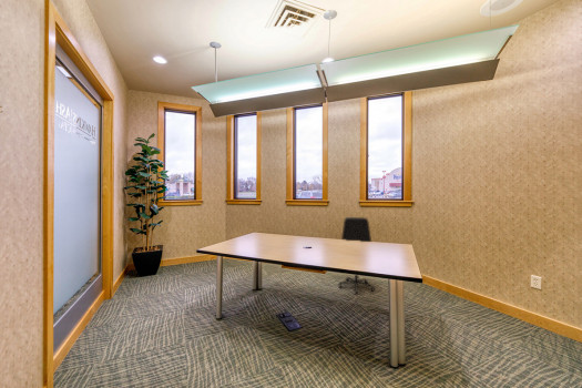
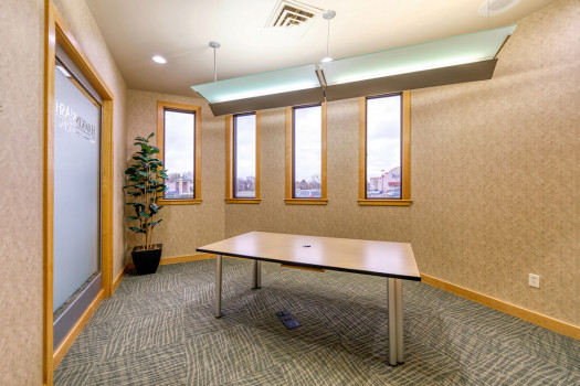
- office chair [337,216,376,295]
